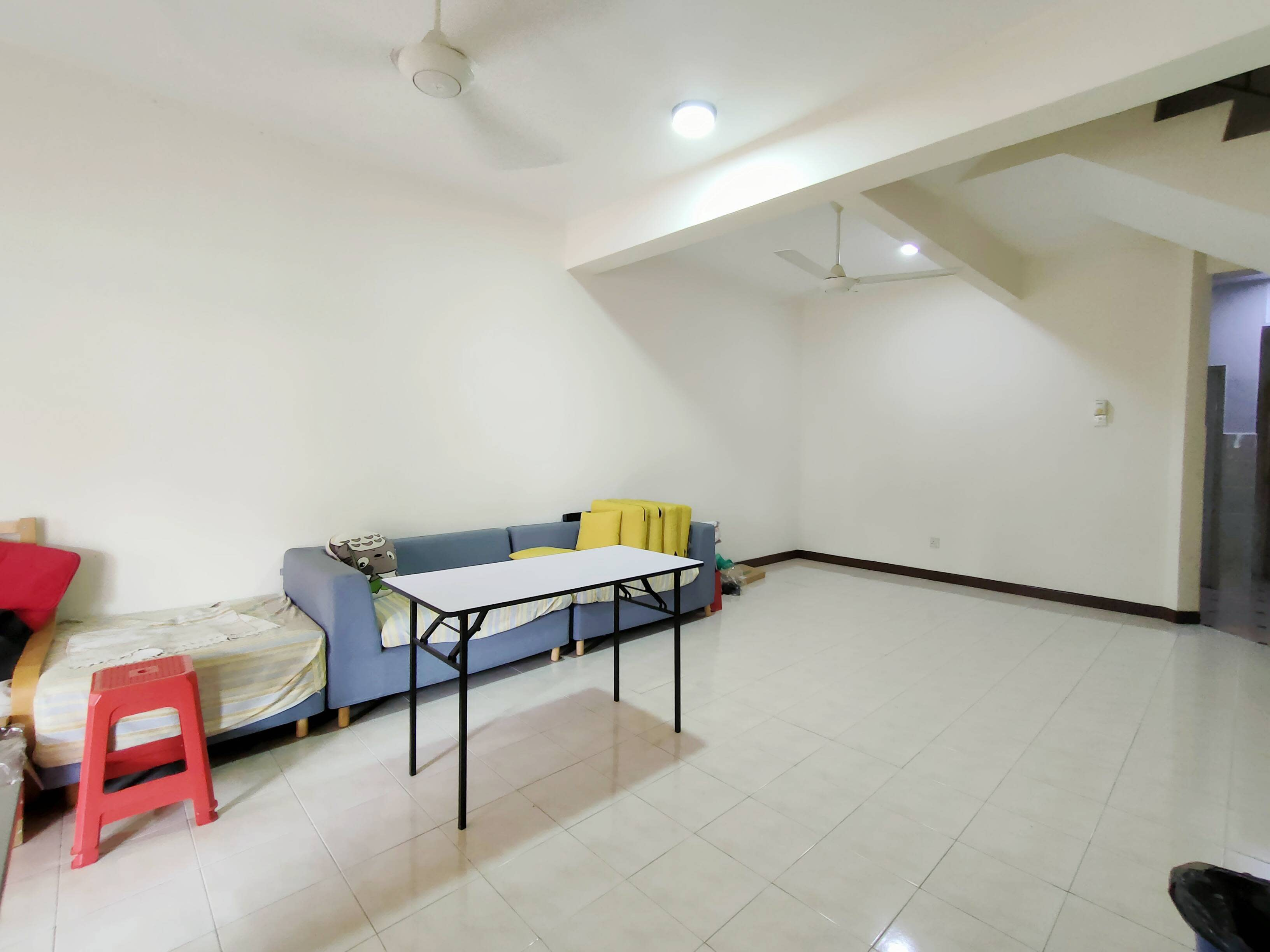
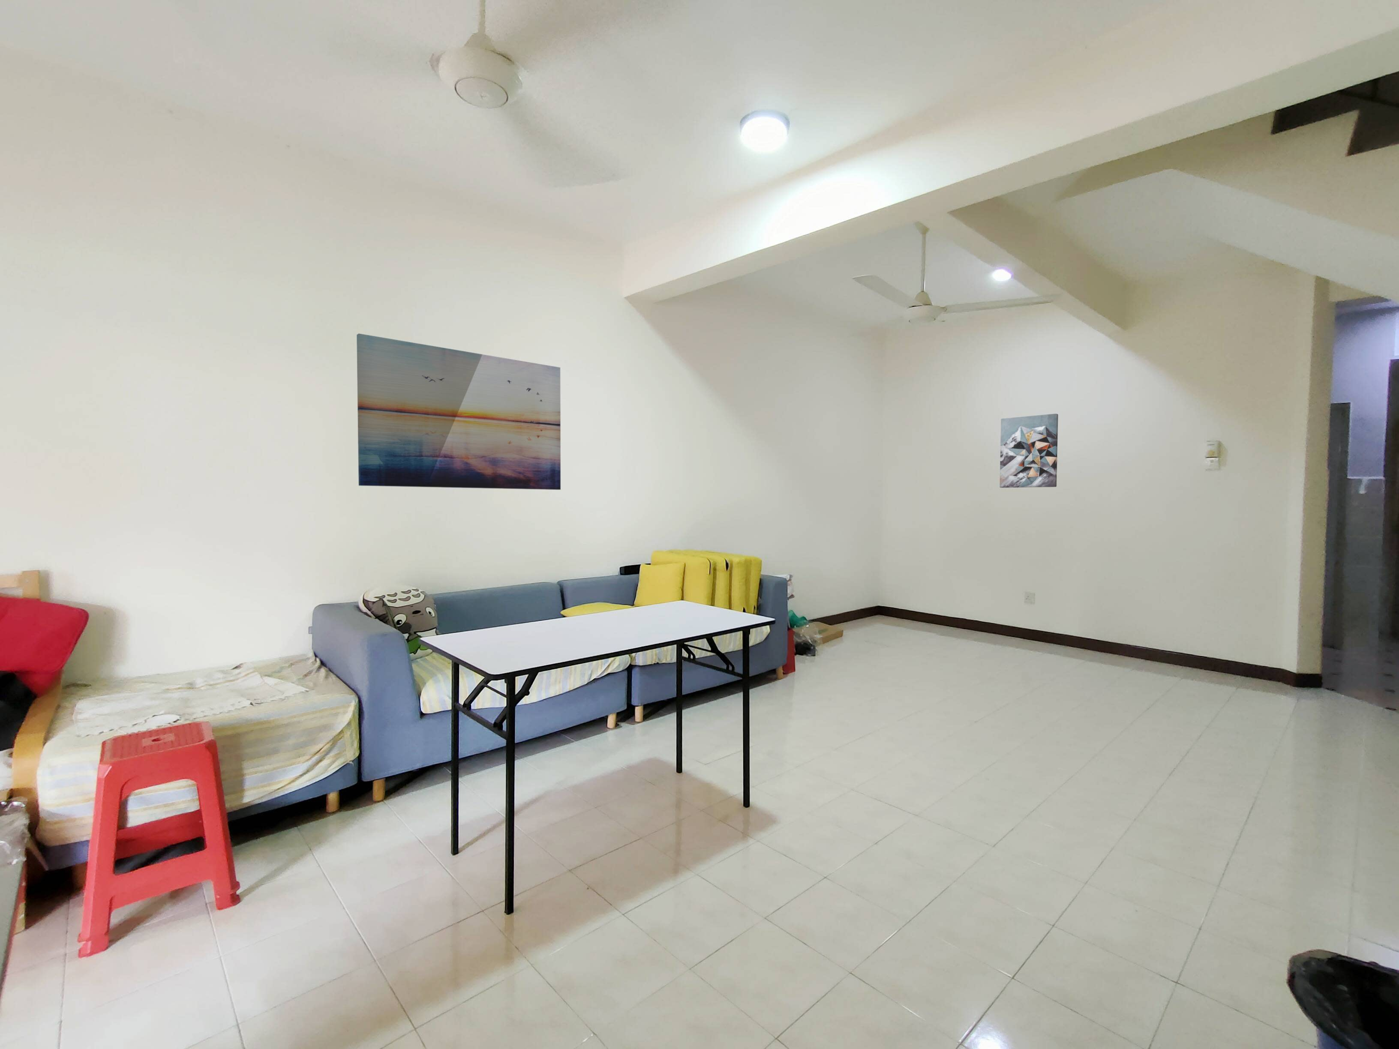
+ wall art [356,333,561,490]
+ wall art [999,413,1059,488]
